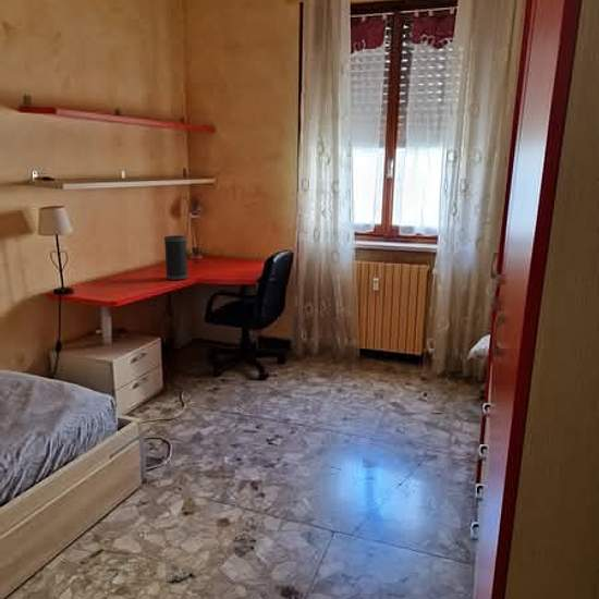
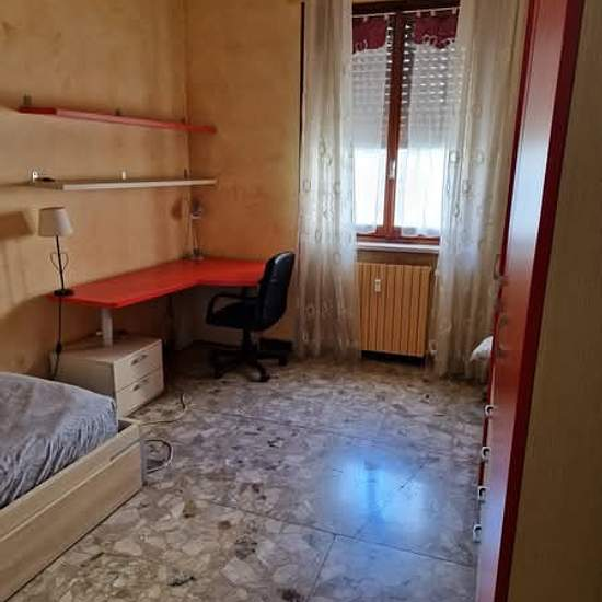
- speaker [163,234,188,281]
